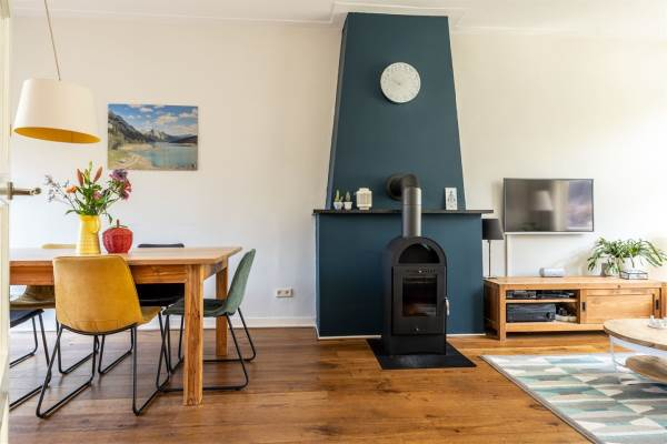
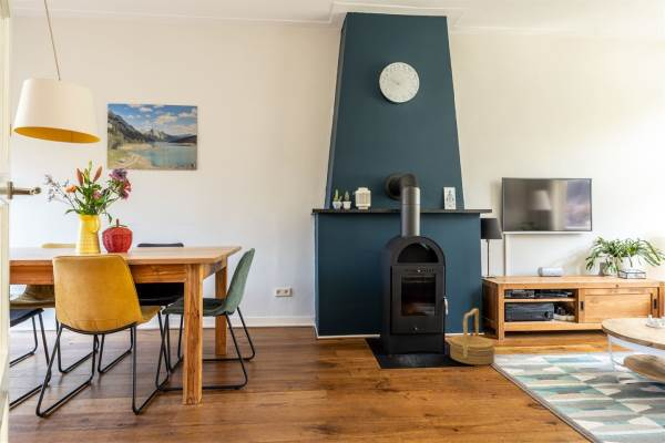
+ basket [448,307,497,365]
